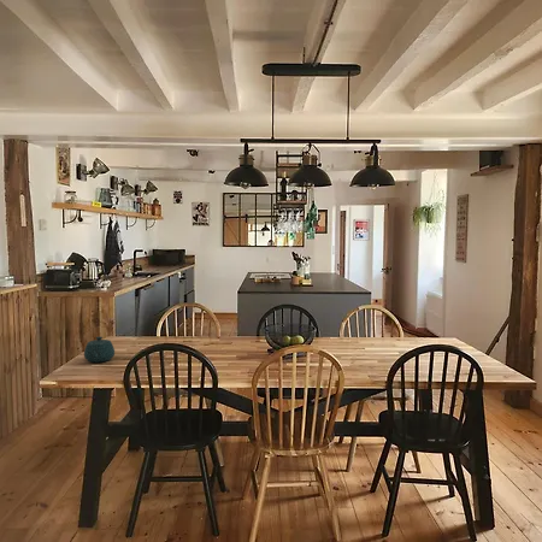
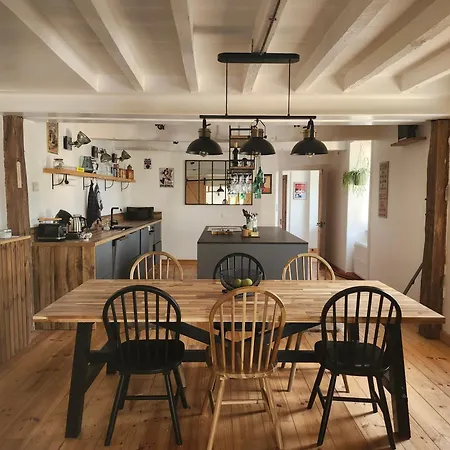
- teapot [83,336,116,364]
